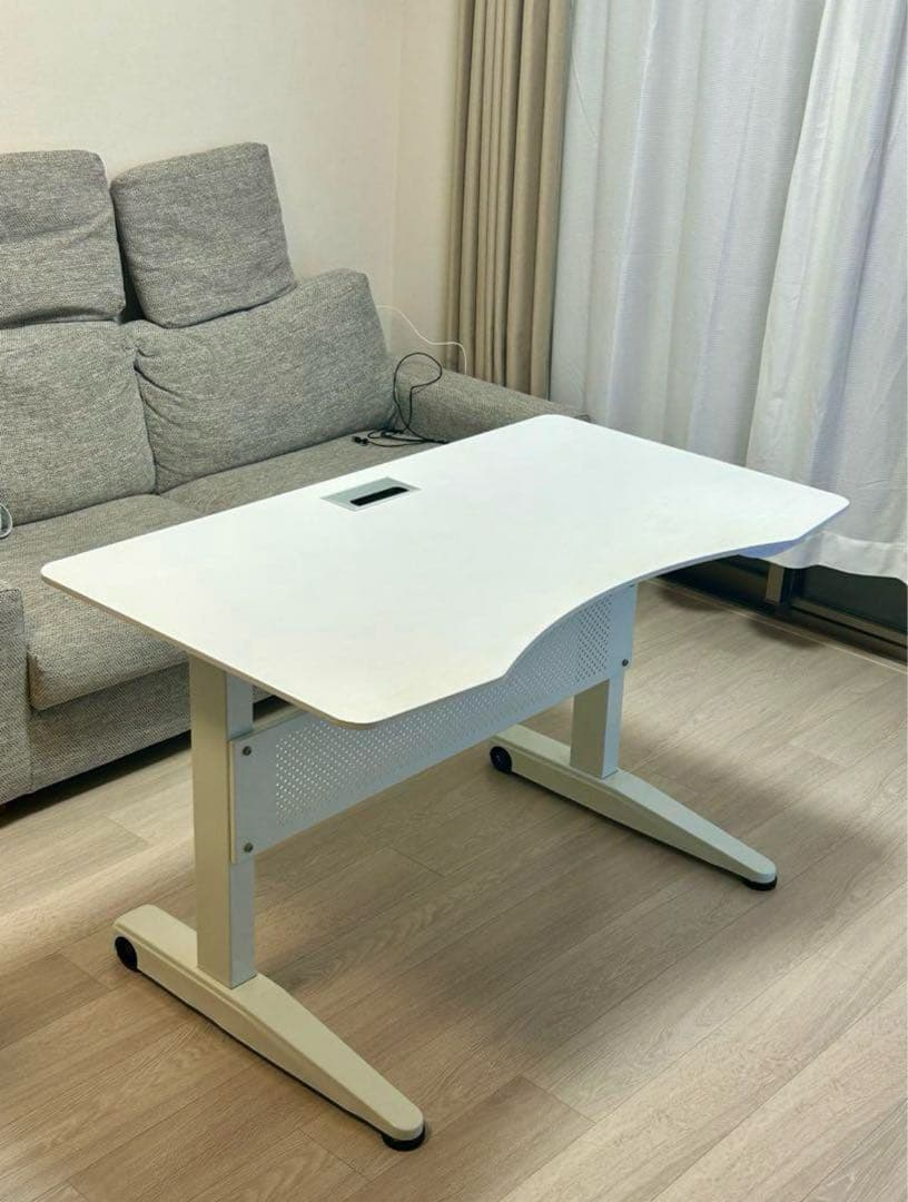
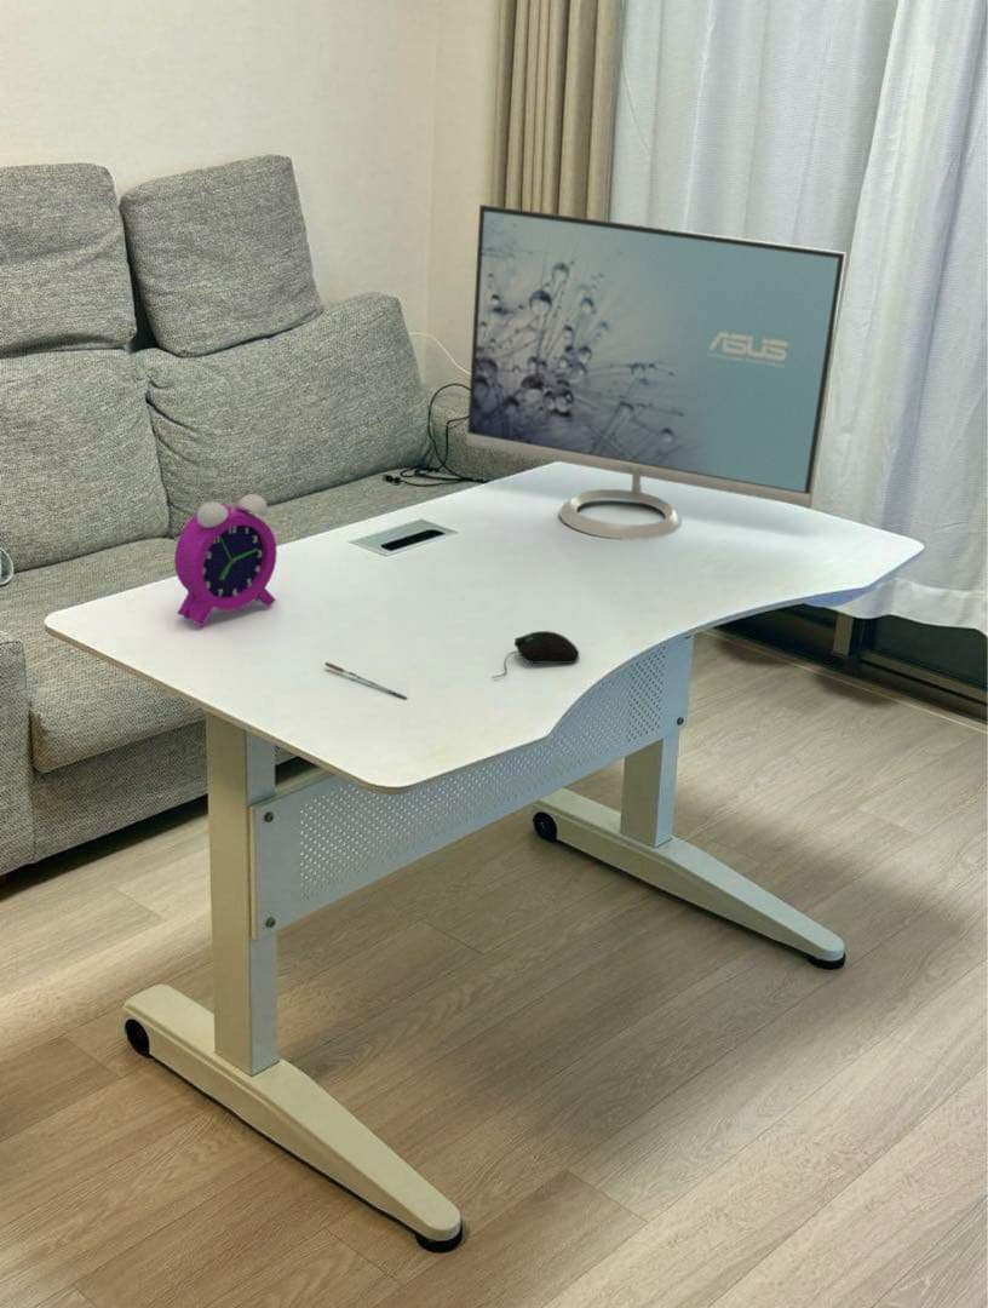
+ monitor [465,203,848,541]
+ alarm clock [173,477,278,627]
+ computer mouse [490,630,580,679]
+ pen [323,661,408,700]
